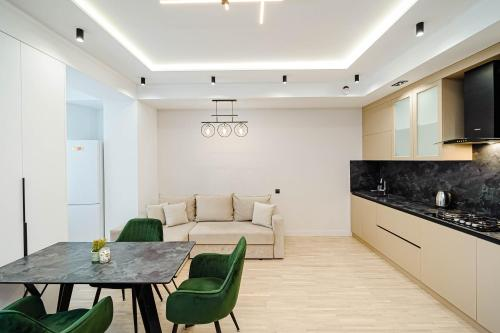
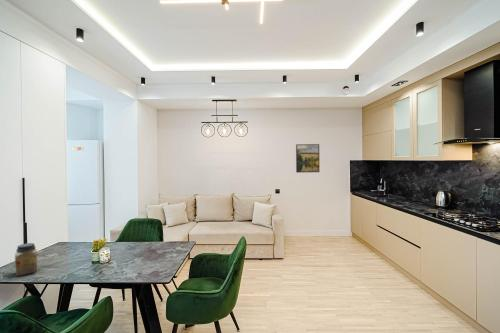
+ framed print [295,143,320,174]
+ jar [14,242,38,277]
